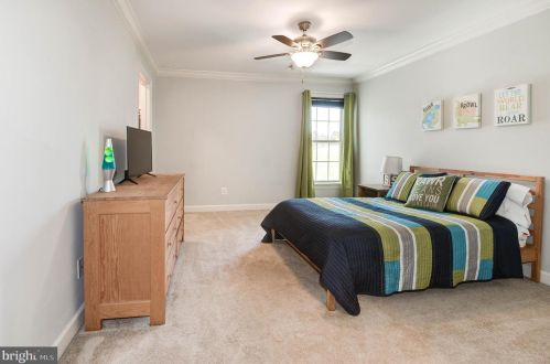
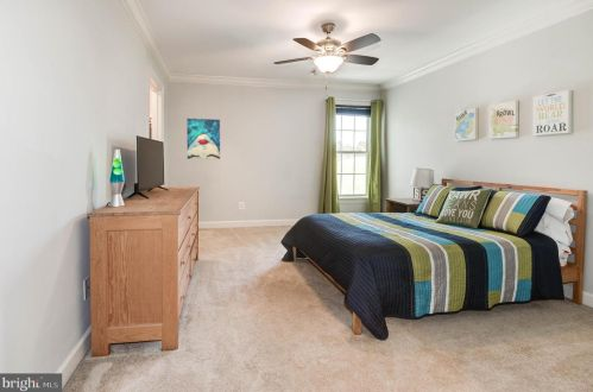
+ wall art [185,118,221,160]
